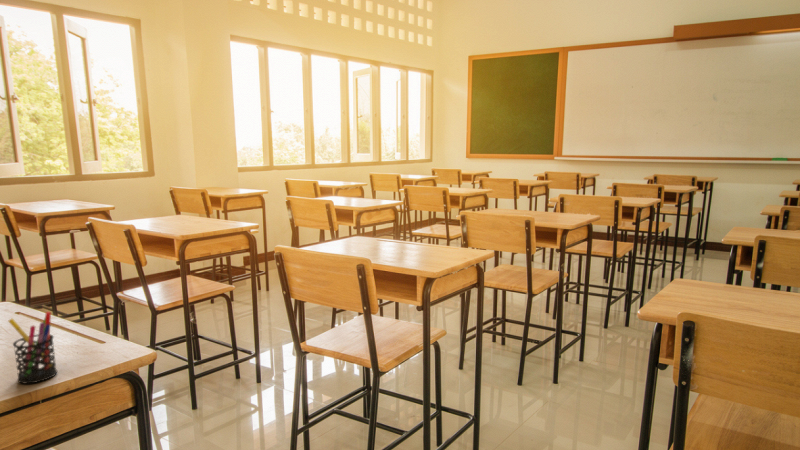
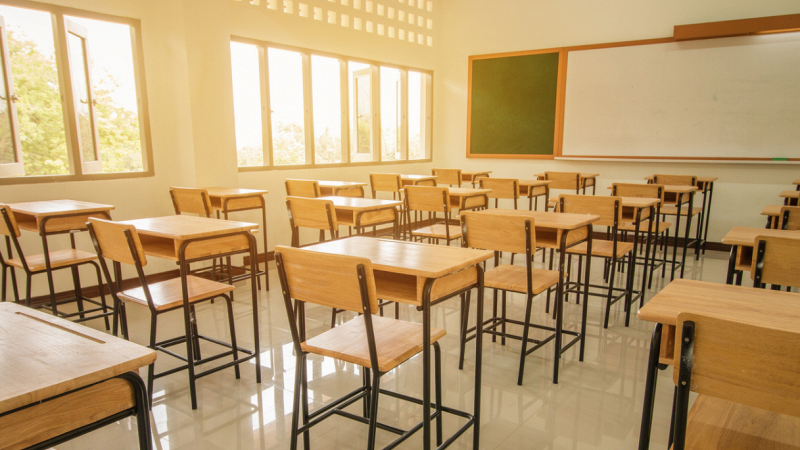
- pen holder [7,311,58,385]
